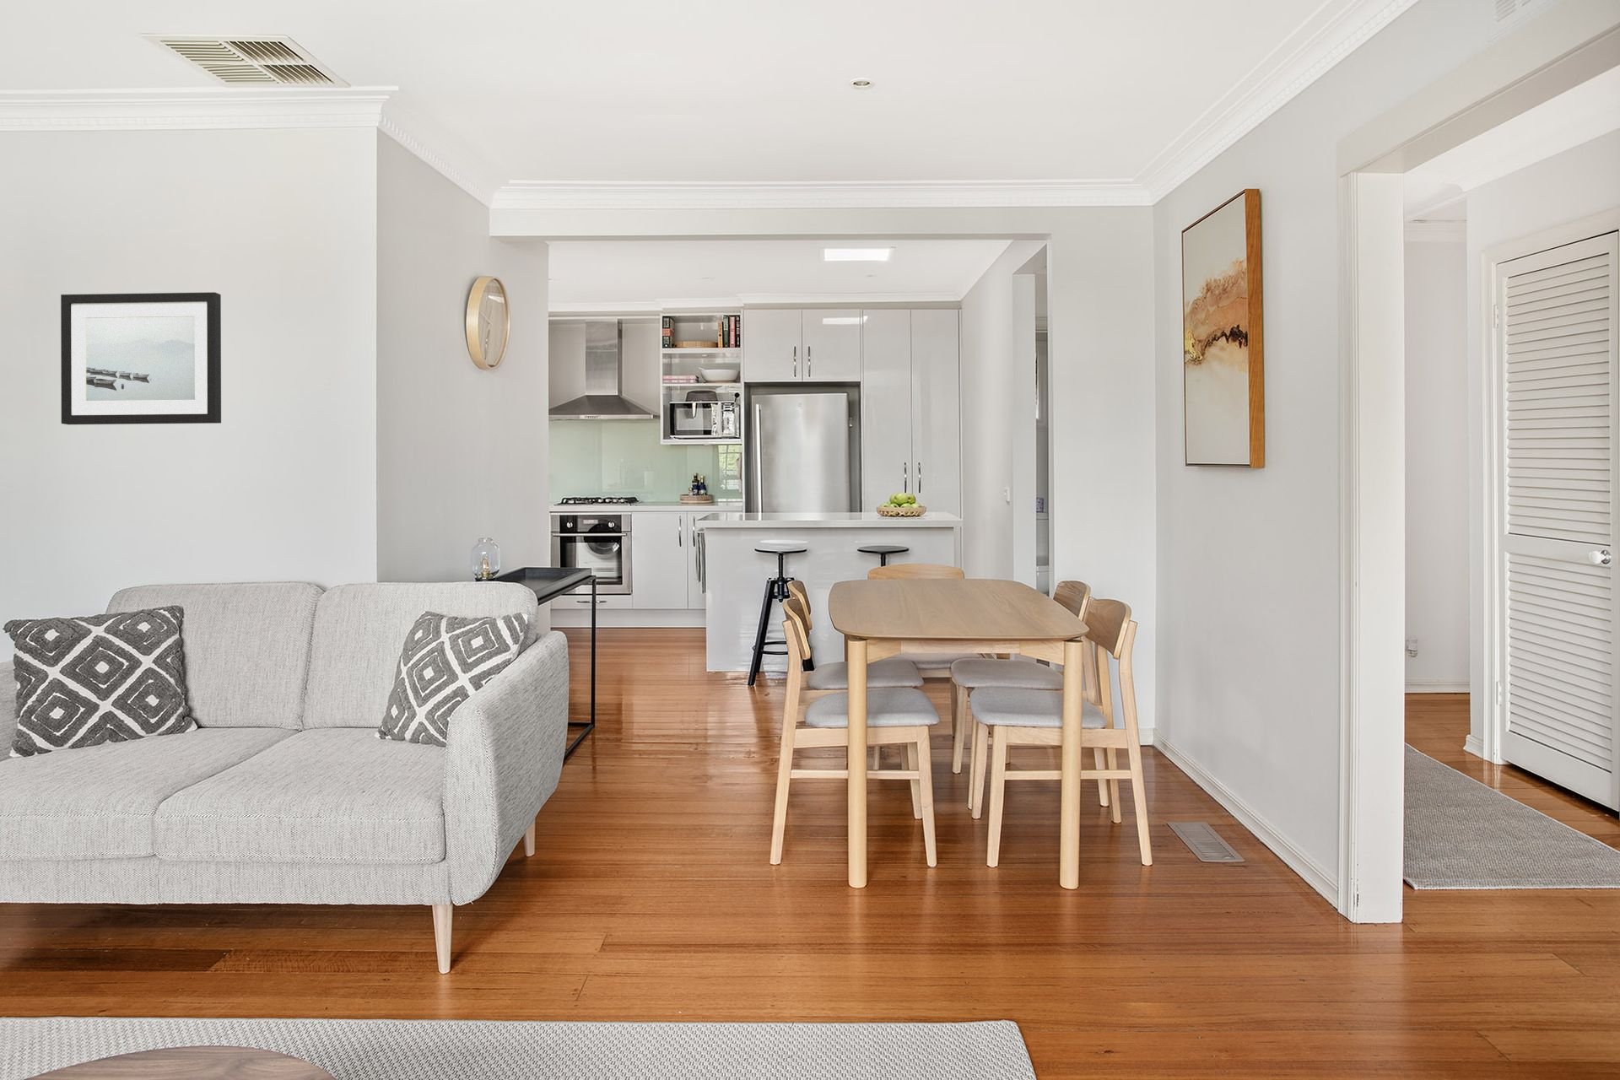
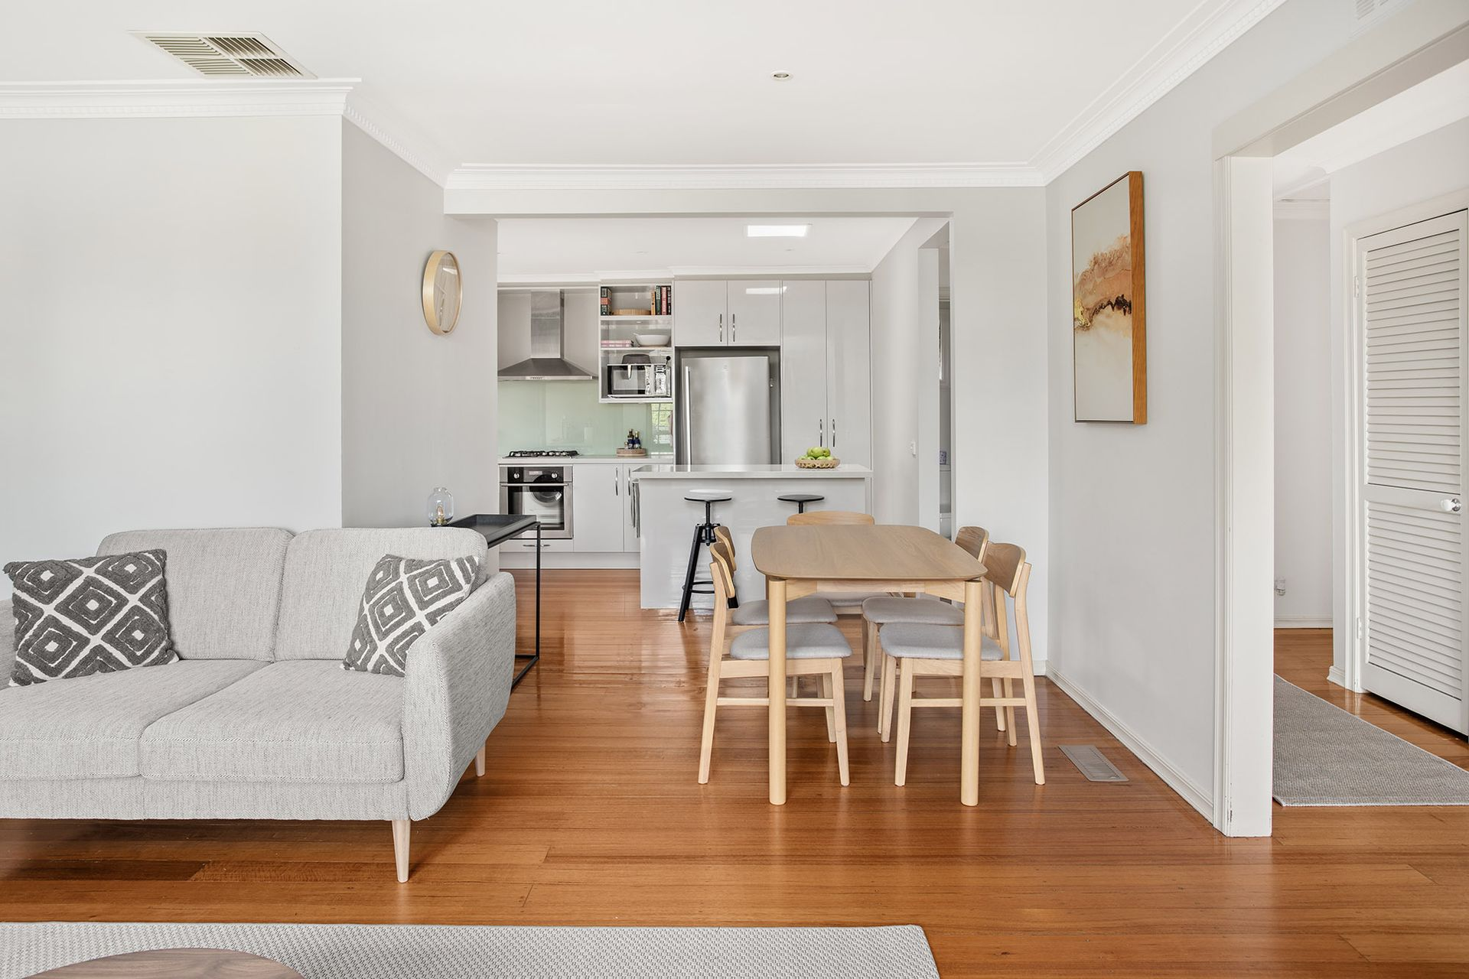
- wall art [60,290,222,425]
